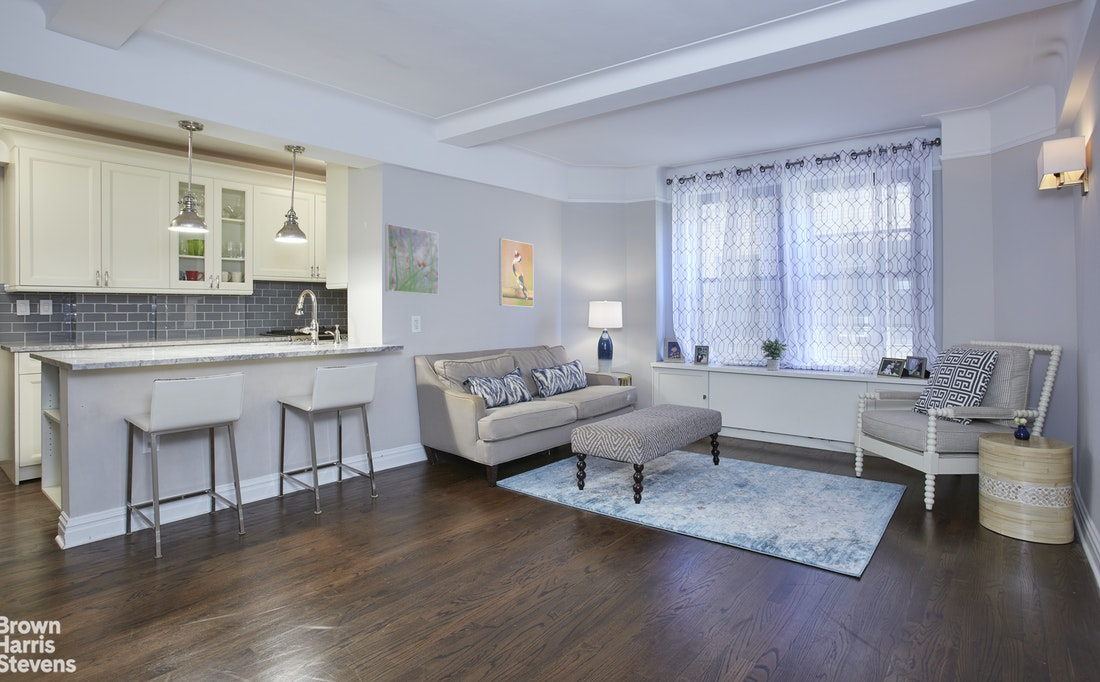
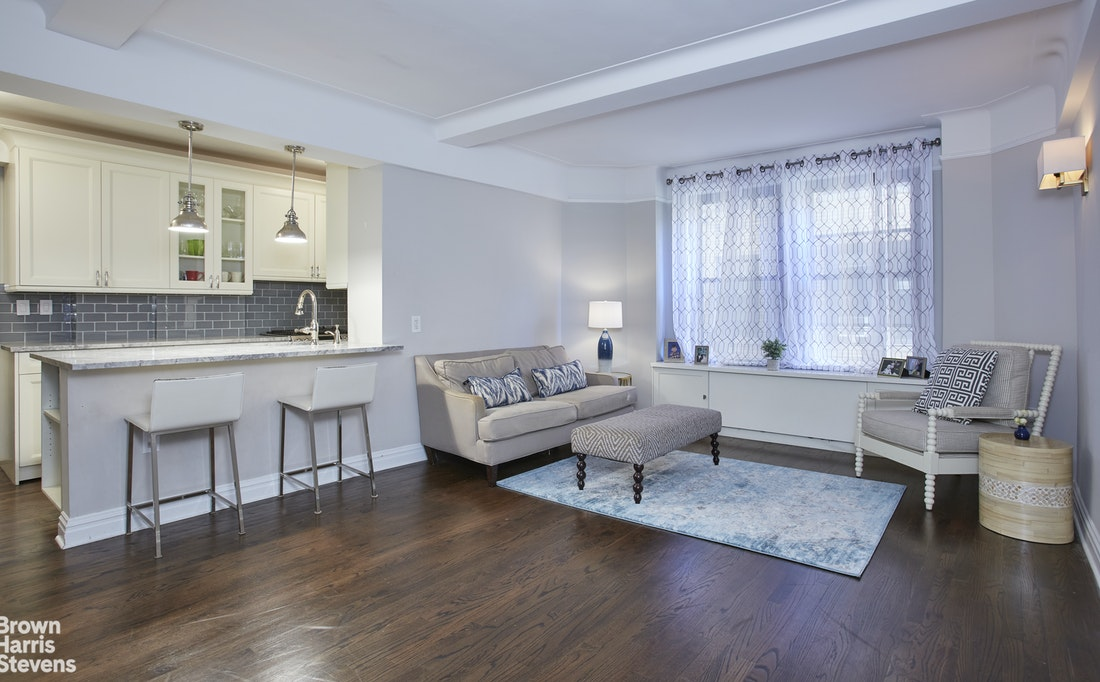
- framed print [384,223,440,296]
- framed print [498,237,534,308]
